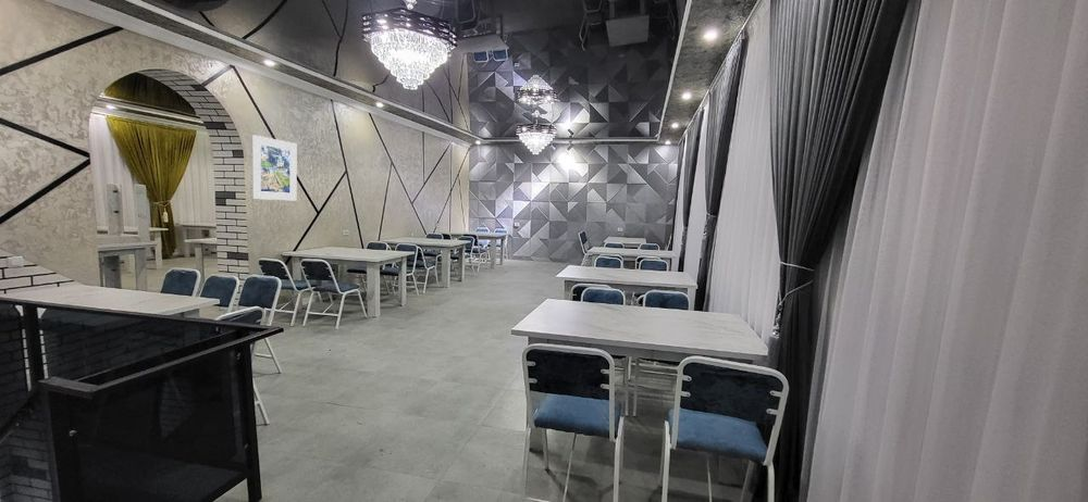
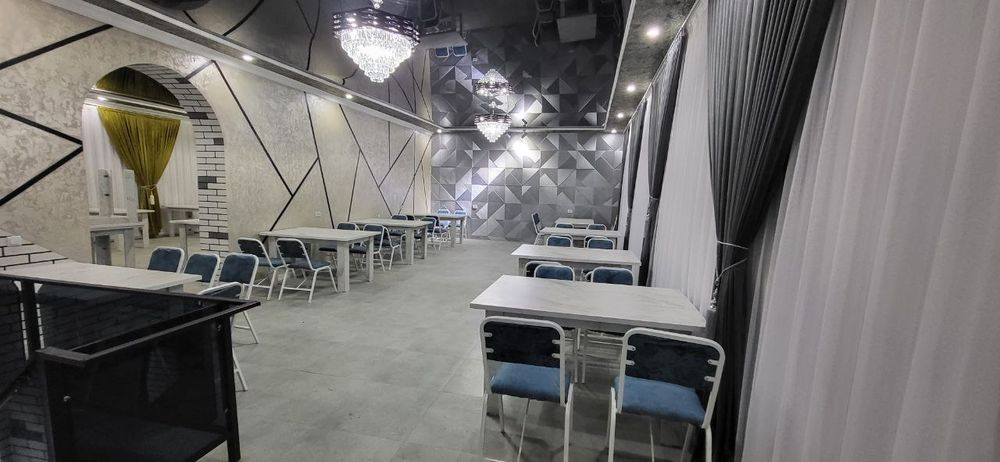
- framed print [251,134,297,201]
